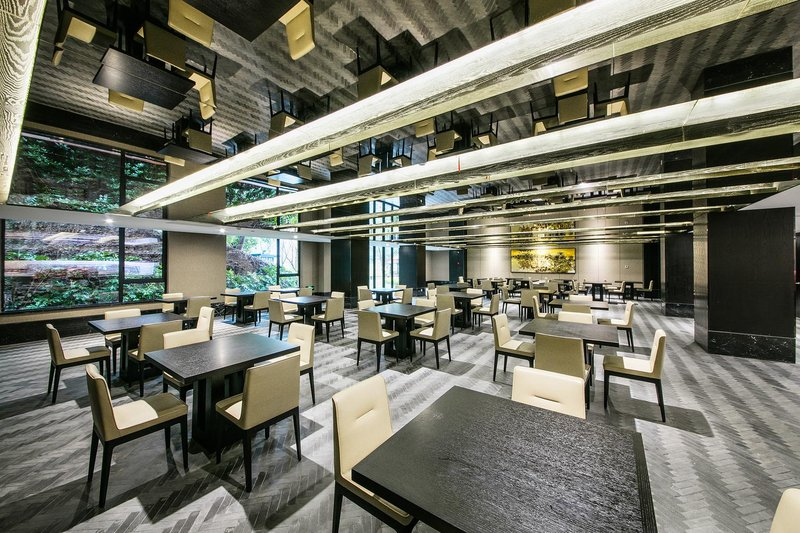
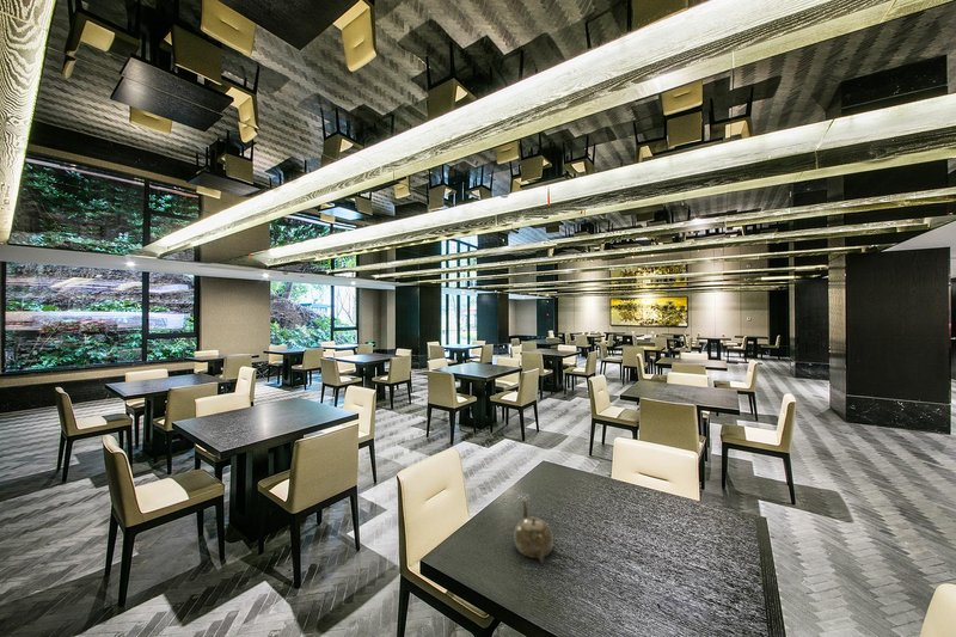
+ teapot [513,498,554,564]
